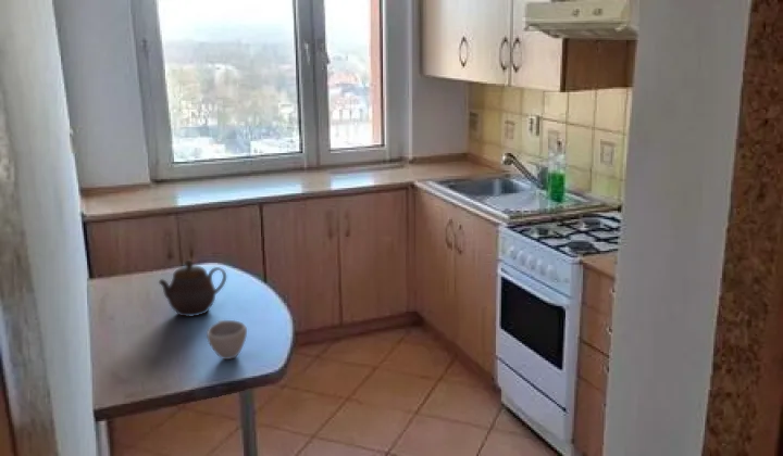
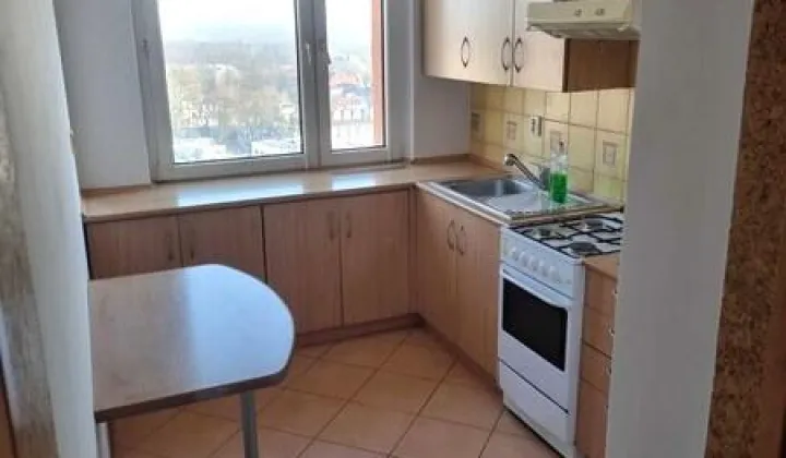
- cup [206,319,248,360]
- teapot [158,259,227,317]
